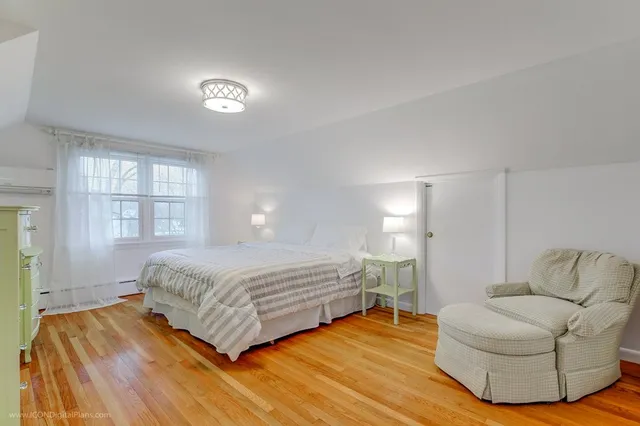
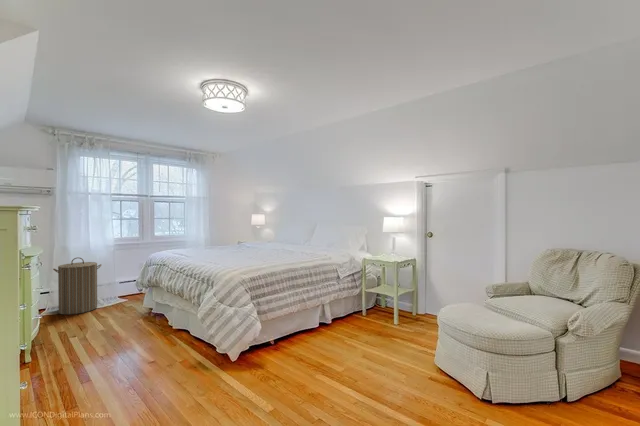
+ laundry hamper [52,256,103,316]
